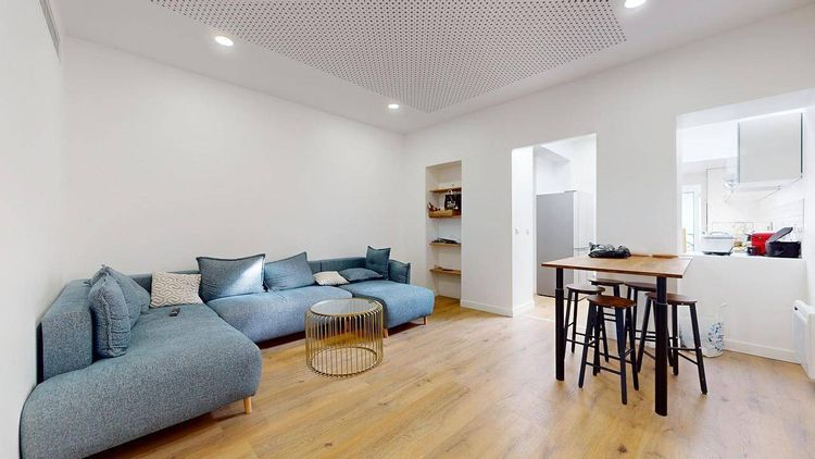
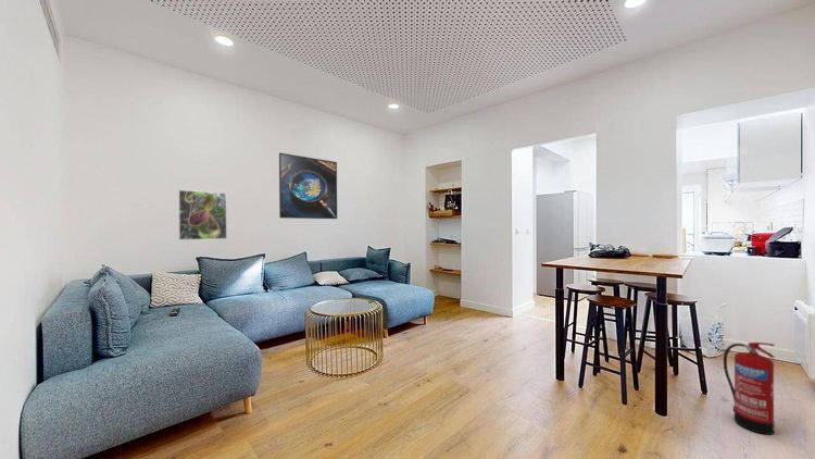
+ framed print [177,189,228,241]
+ fire extinguisher [723,342,776,436]
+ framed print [278,152,338,220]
